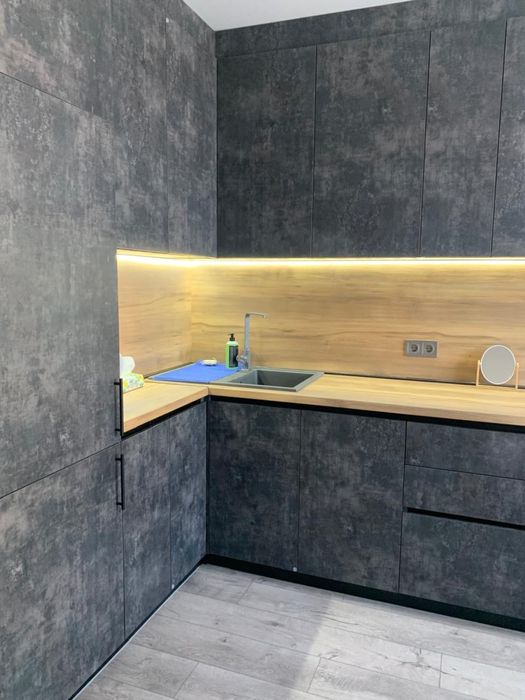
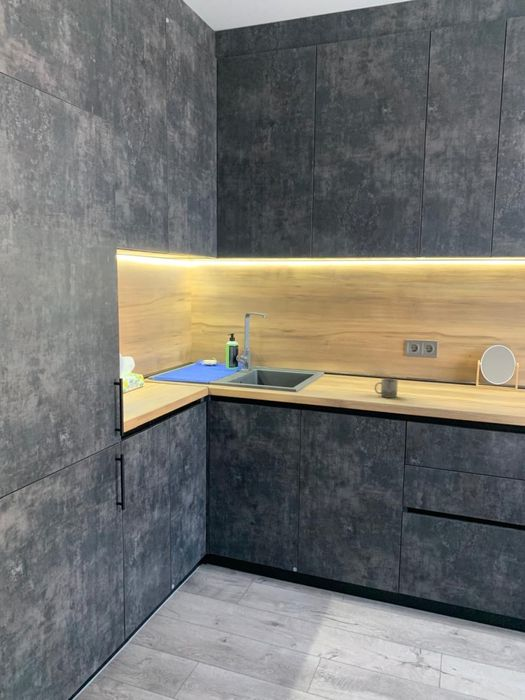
+ cup [374,378,399,399]
